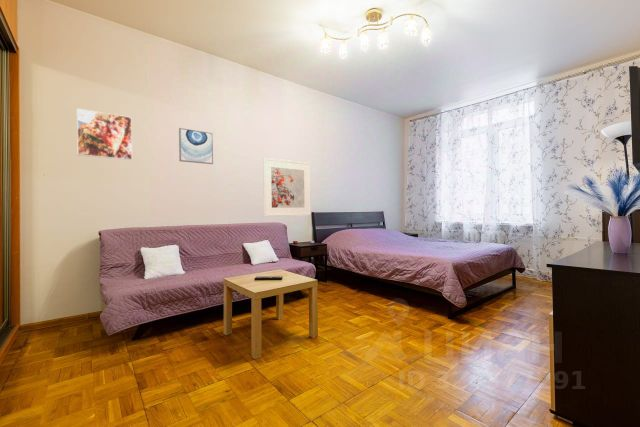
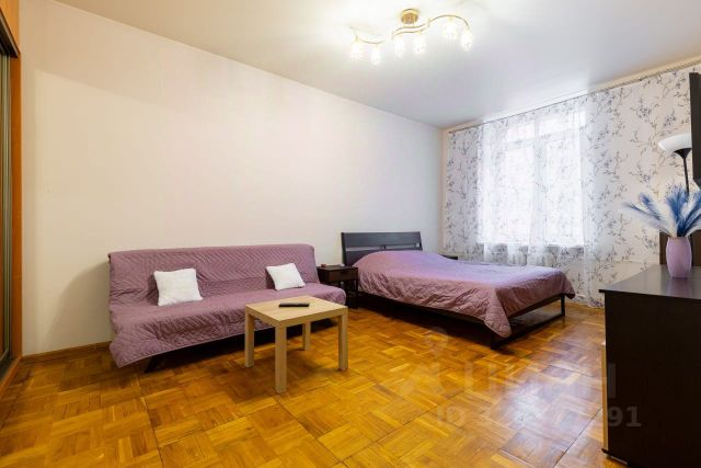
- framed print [262,157,312,217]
- wall art [178,127,214,165]
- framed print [76,108,133,161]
